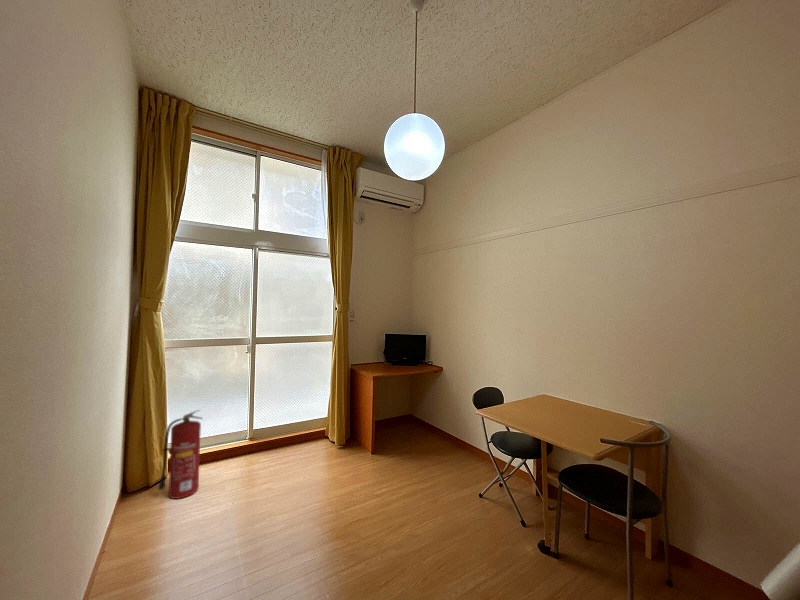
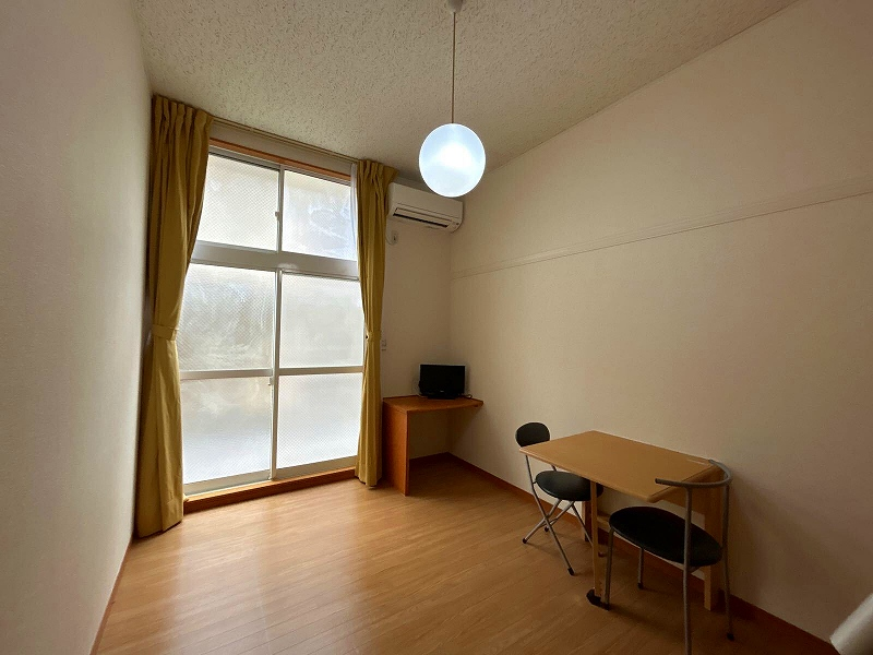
- fire extinguisher [157,409,204,500]
